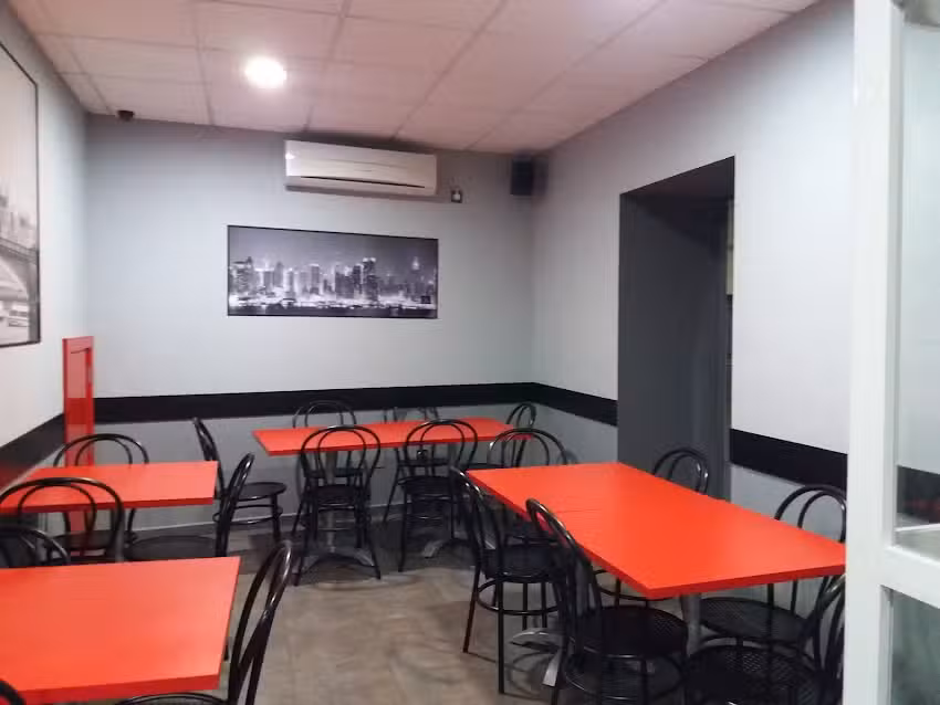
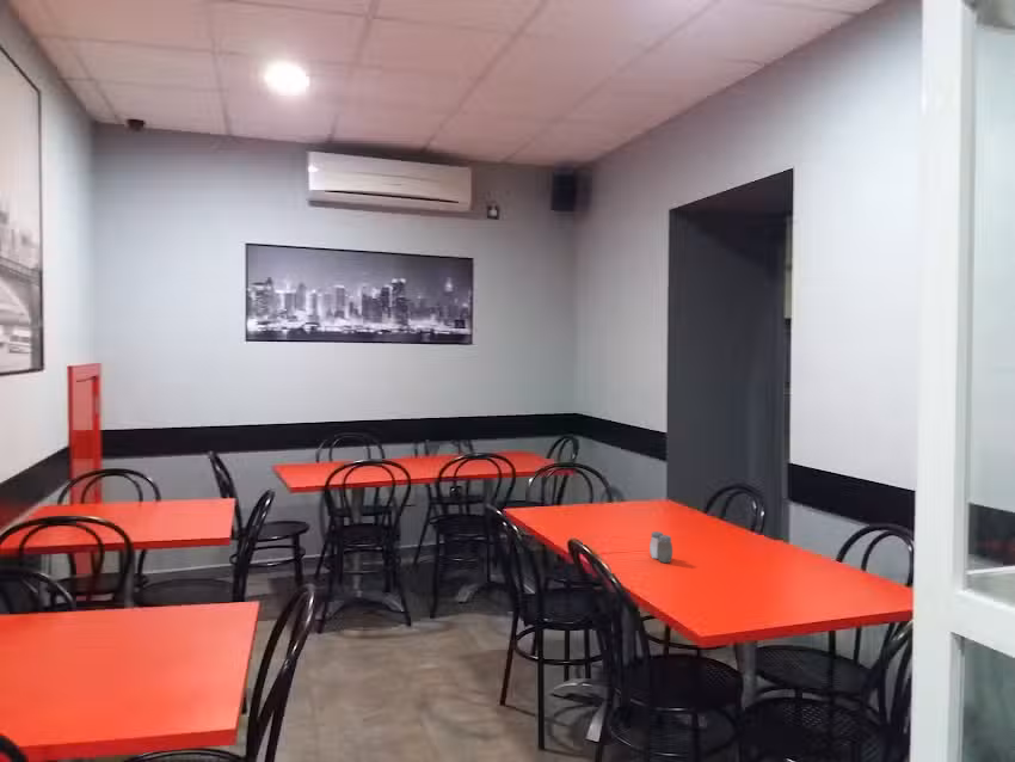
+ salt and pepper shaker [648,530,673,564]
